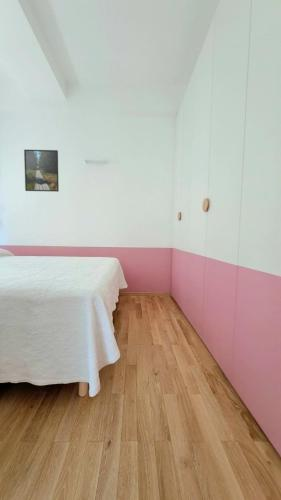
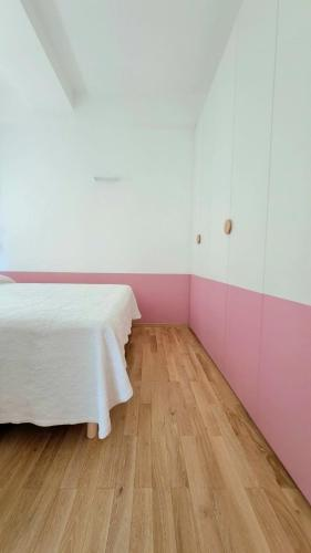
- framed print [23,149,60,193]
